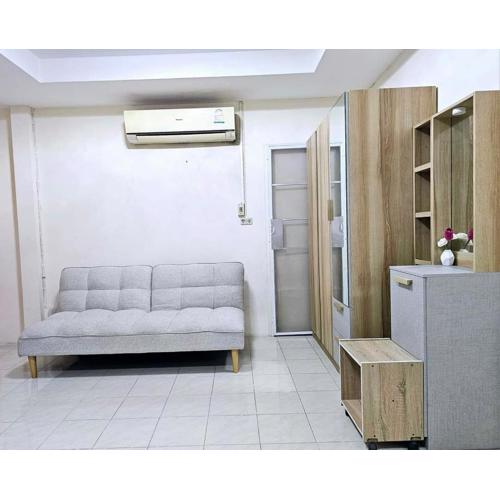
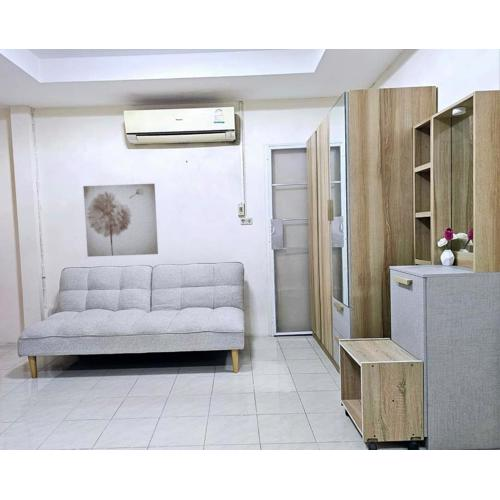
+ wall art [82,183,159,258]
